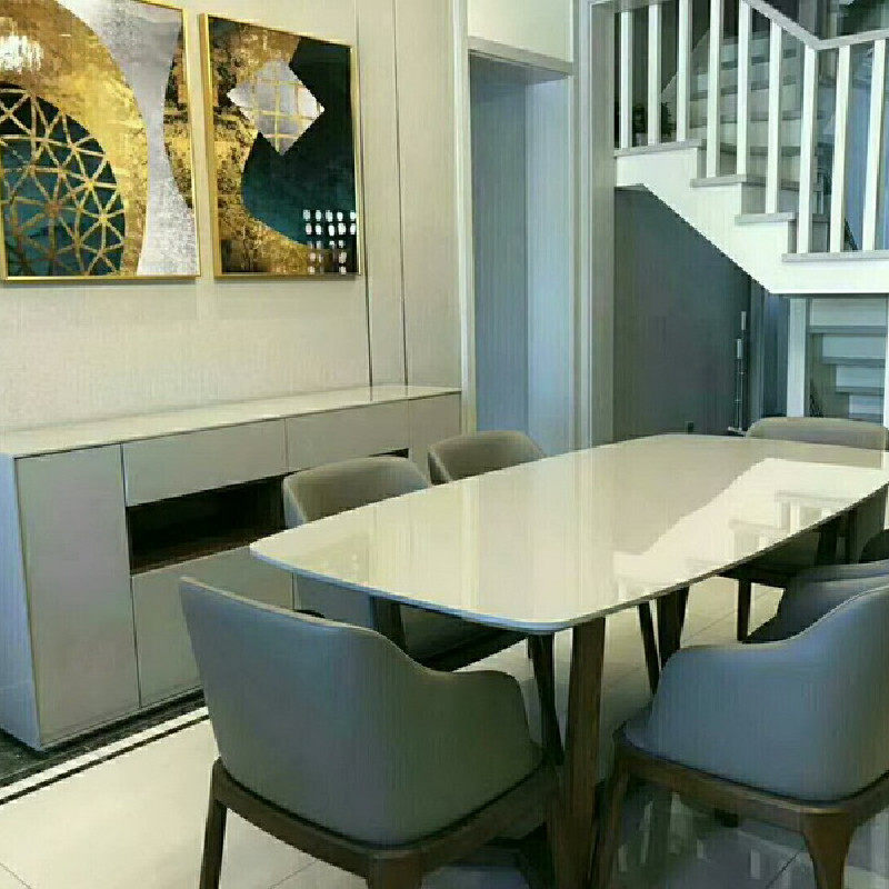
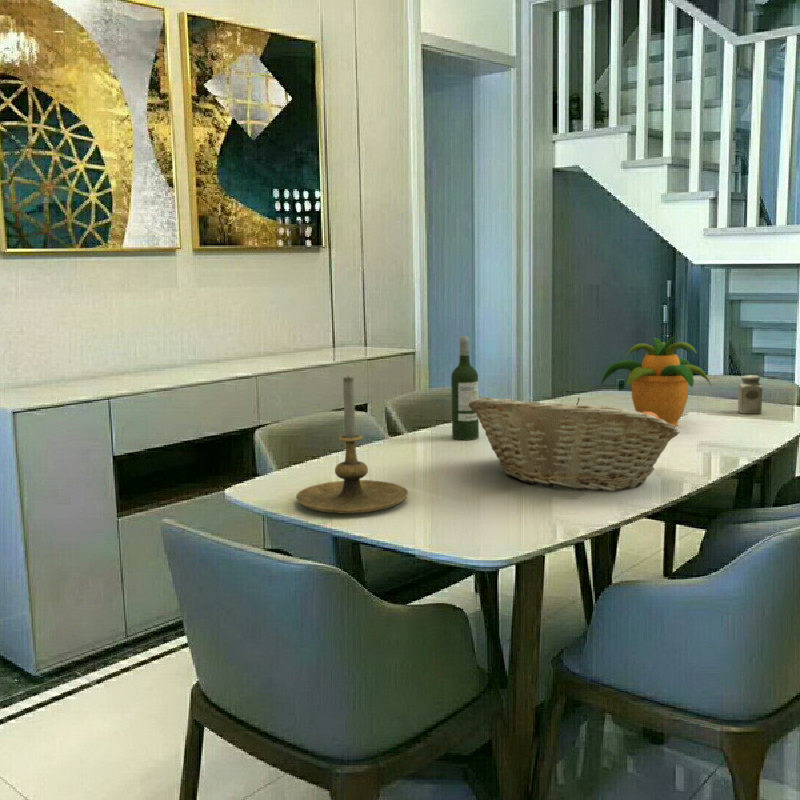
+ fruit basket [468,396,681,492]
+ potted plant [600,333,712,427]
+ candle holder [295,375,409,514]
+ wine bottle [450,335,480,441]
+ salt shaker [737,374,763,415]
